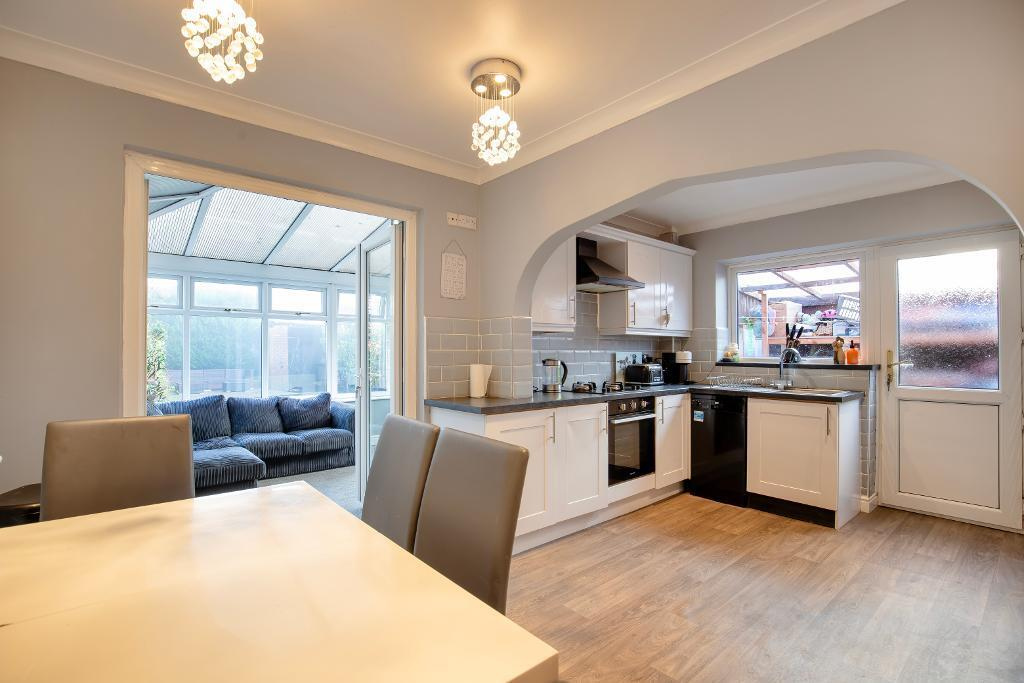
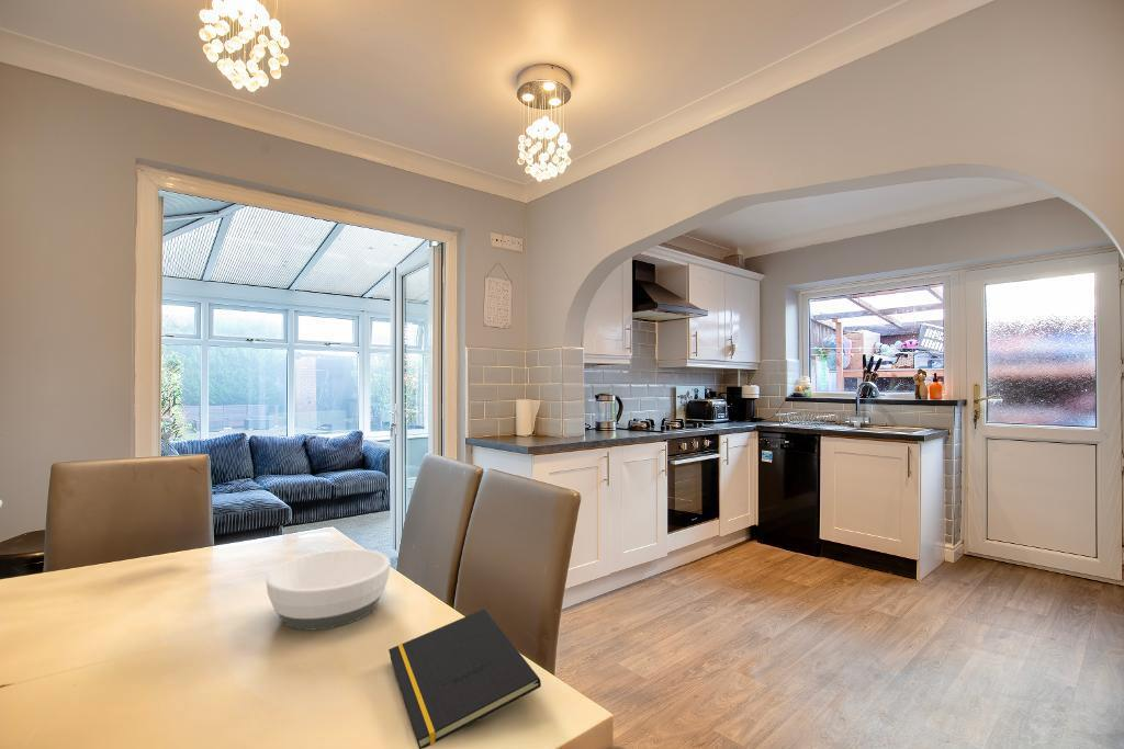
+ notepad [387,608,542,749]
+ bowl [265,548,392,632]
